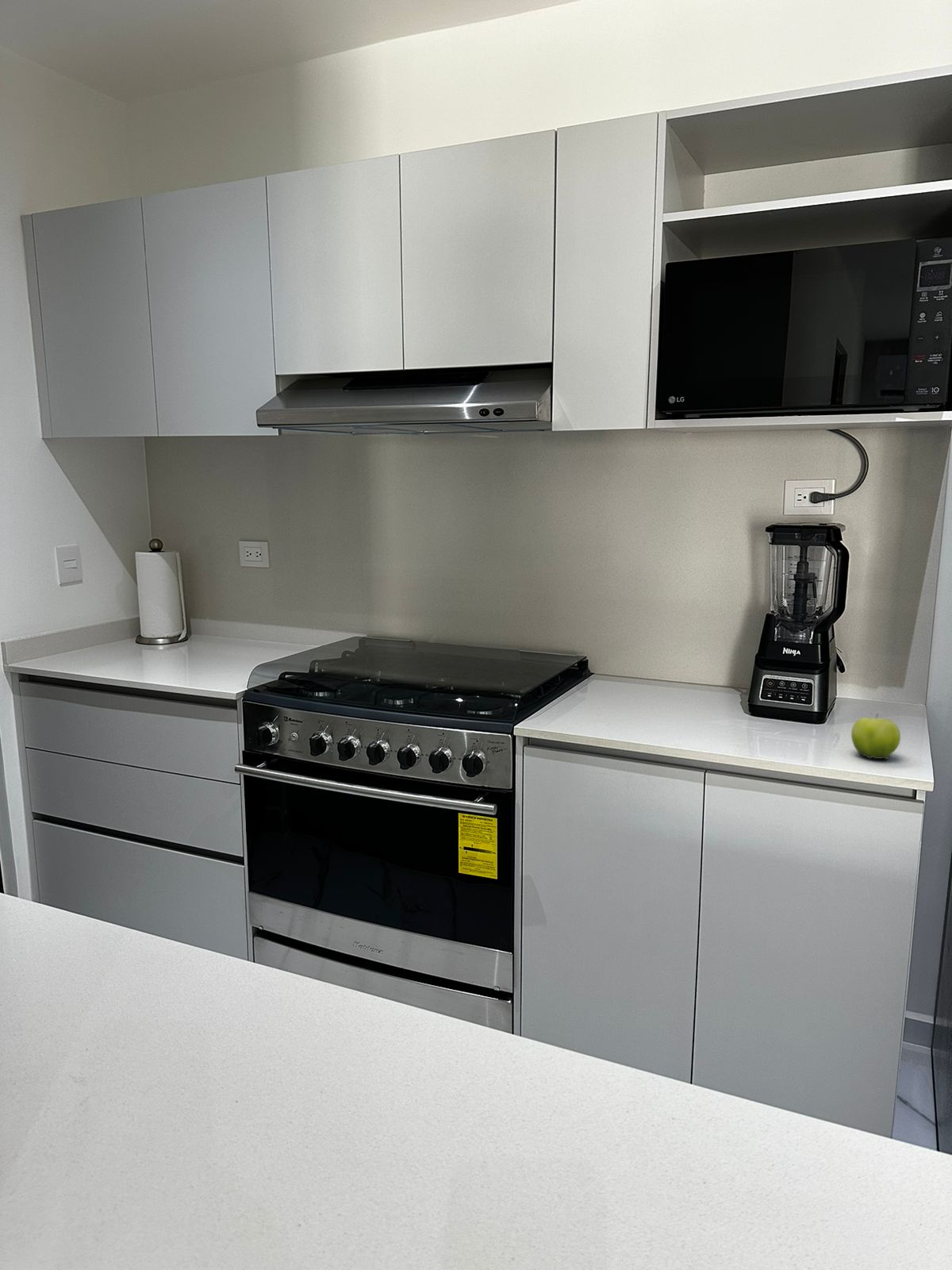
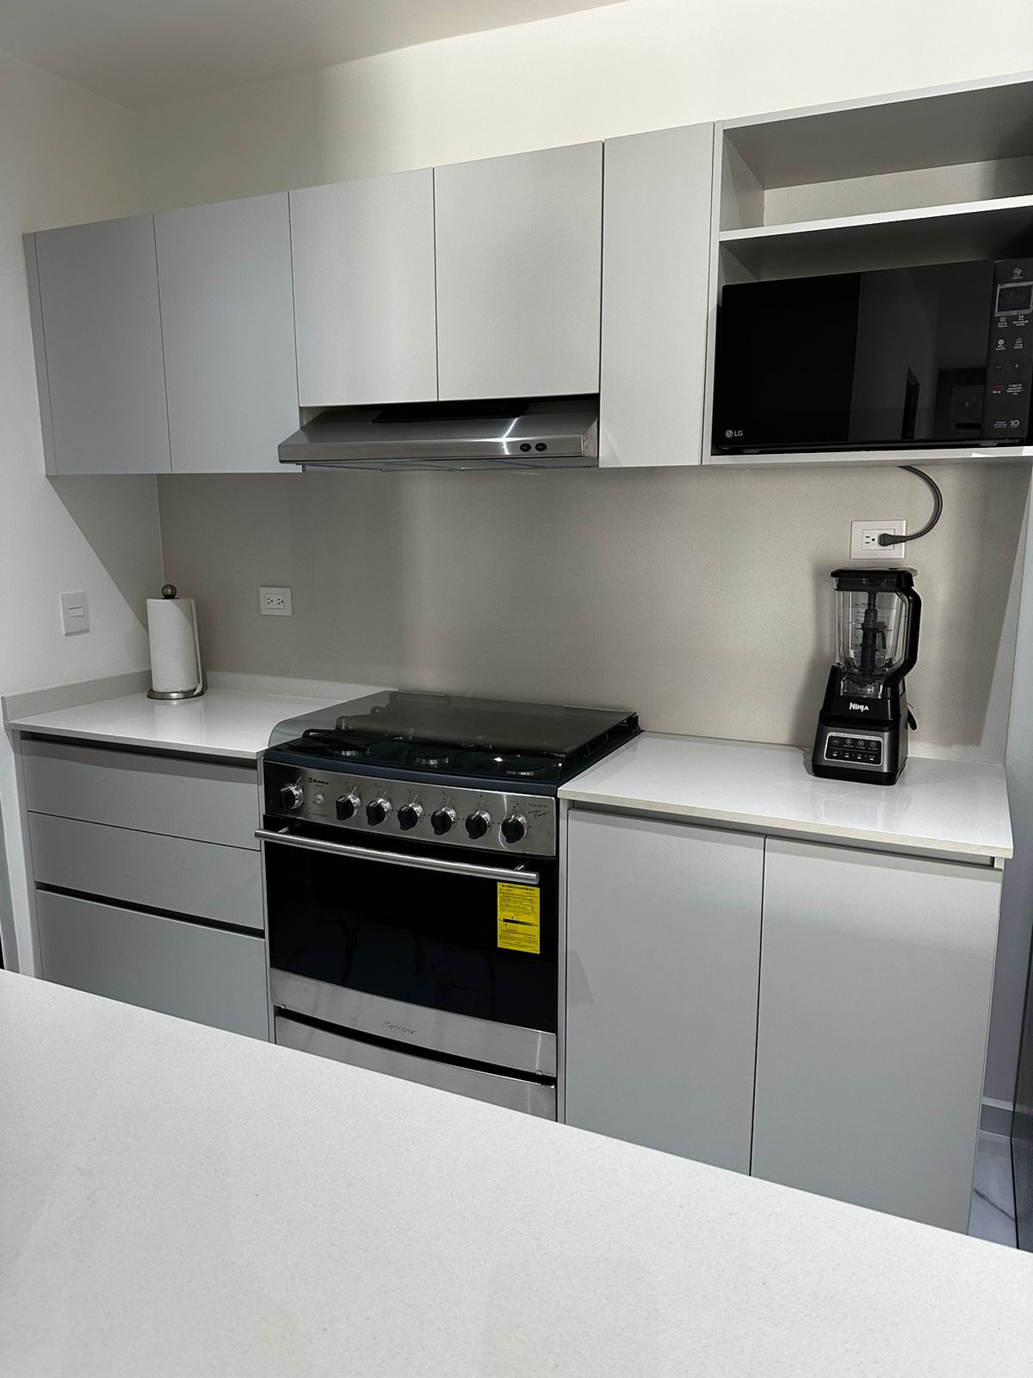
- fruit [850,713,901,760]
